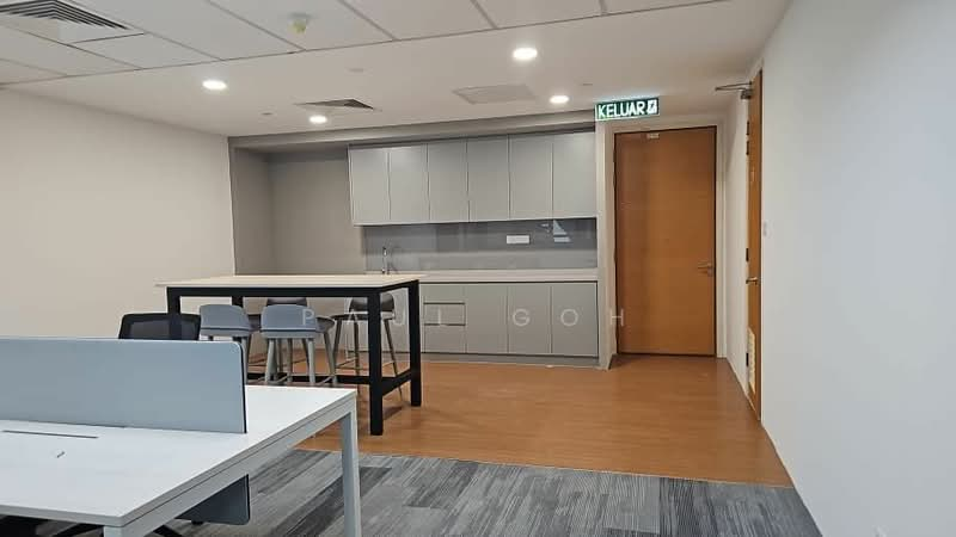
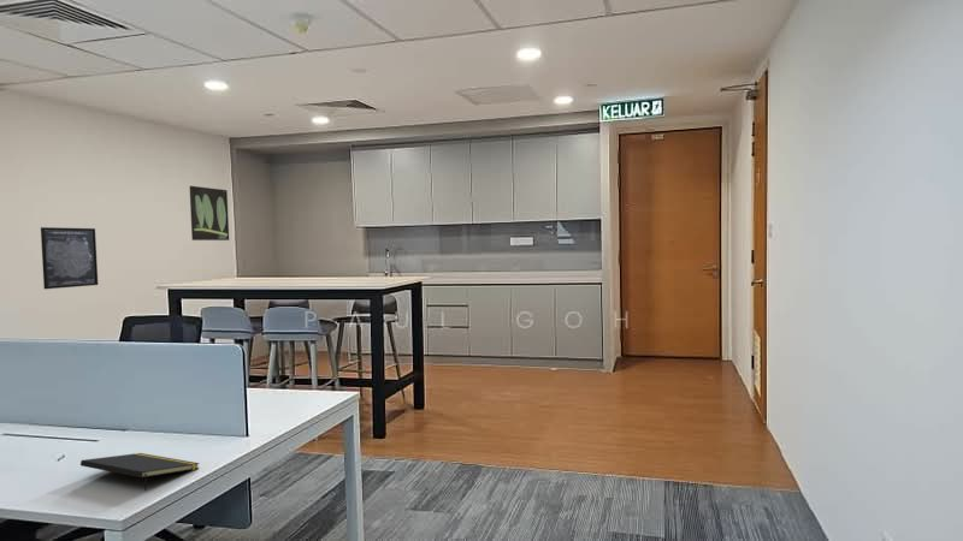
+ notepad [79,452,201,492]
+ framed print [189,185,230,242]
+ wall art [40,226,99,290]
